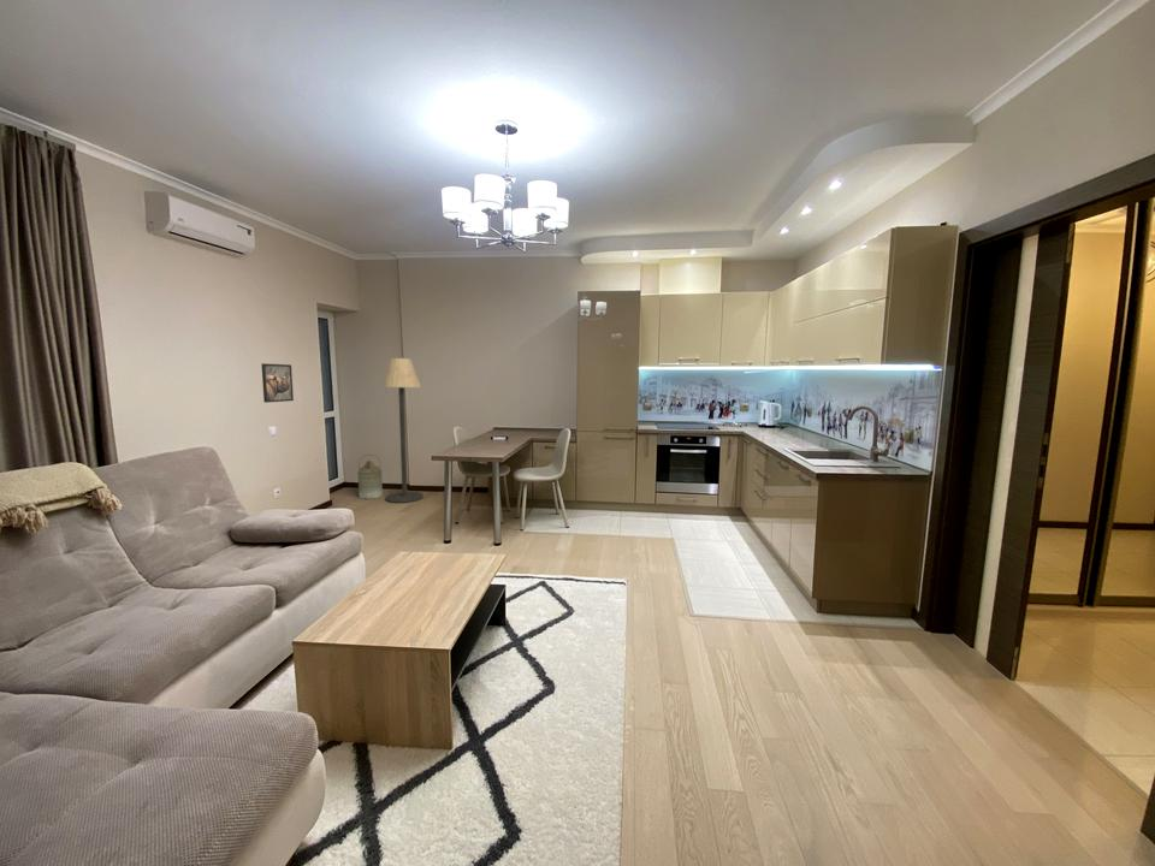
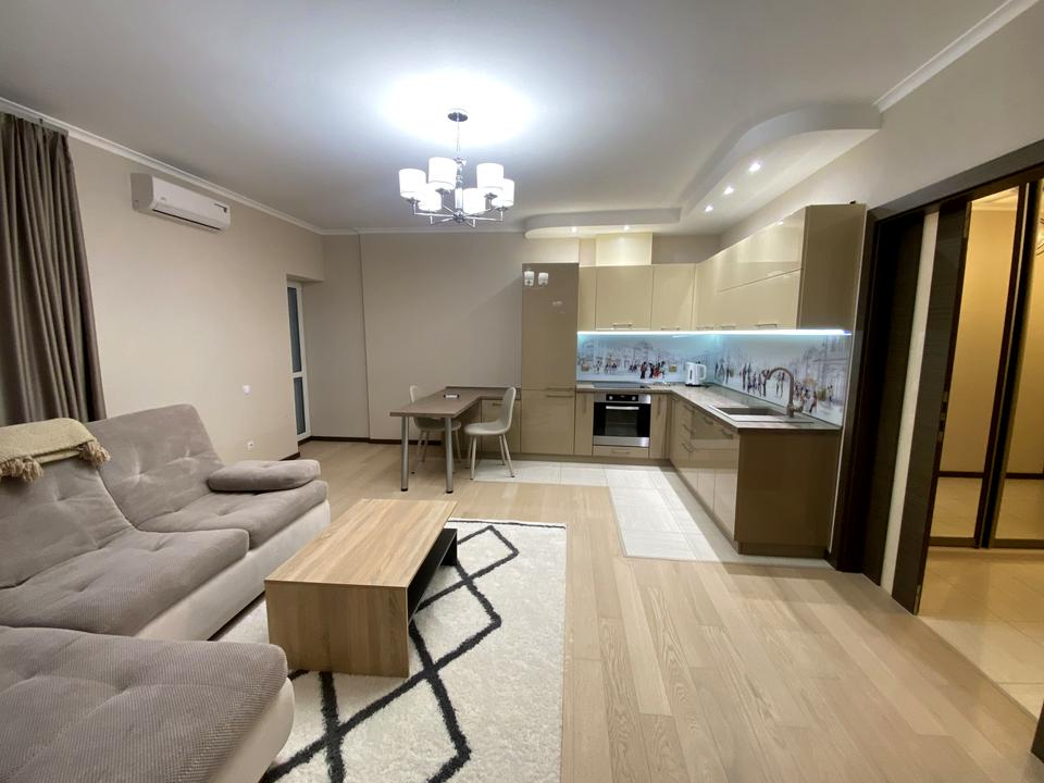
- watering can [356,453,384,500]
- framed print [260,362,295,404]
- floor lamp [380,357,425,504]
